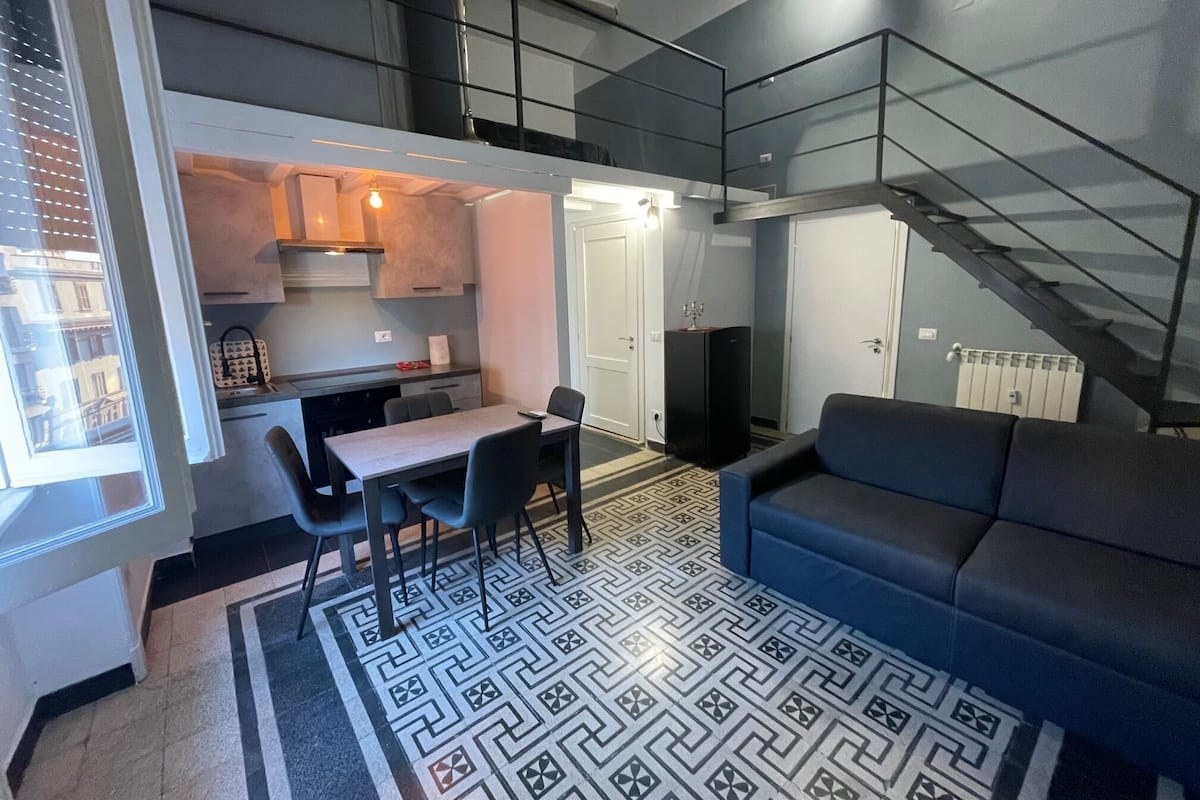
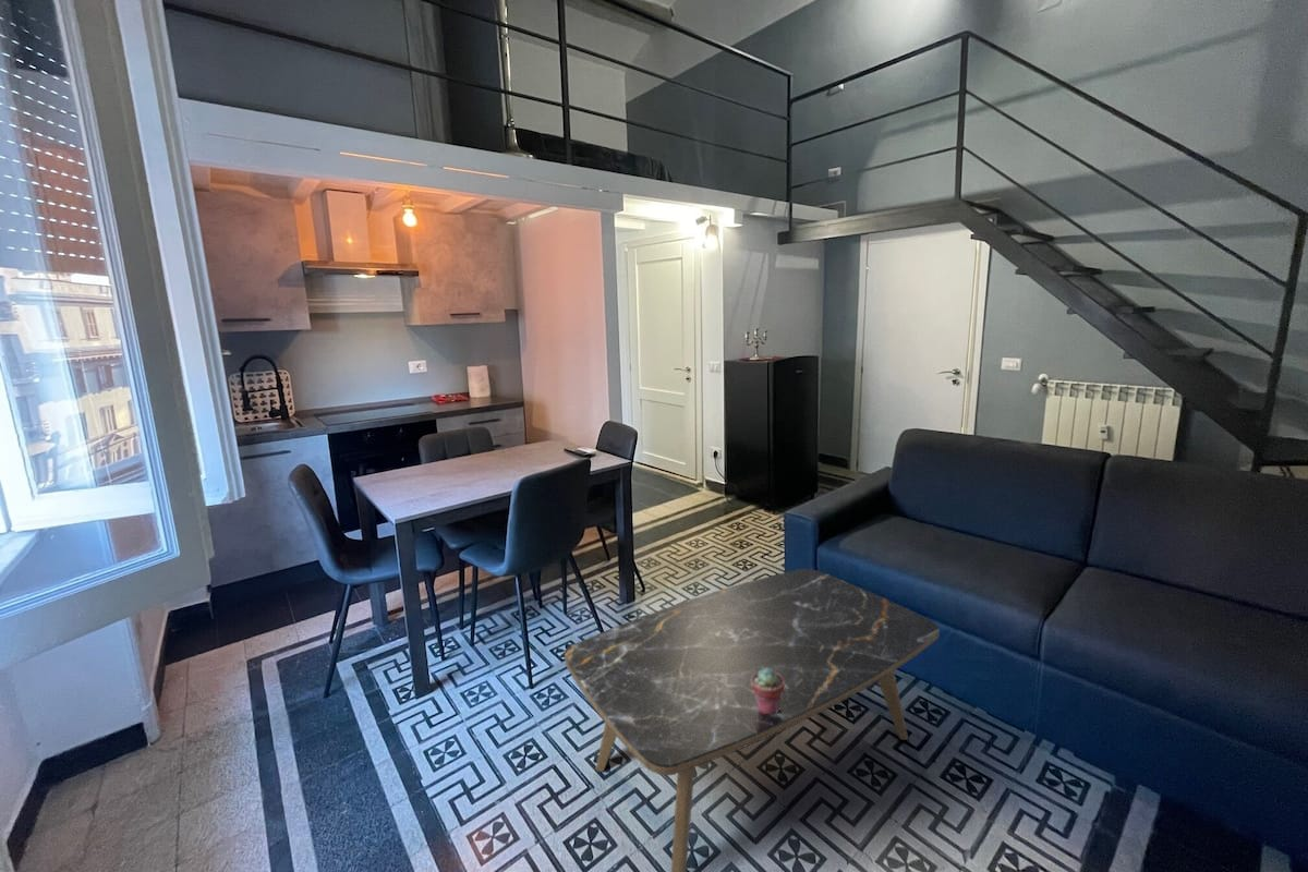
+ potted succulent [751,668,785,714]
+ coffee table [564,568,941,872]
